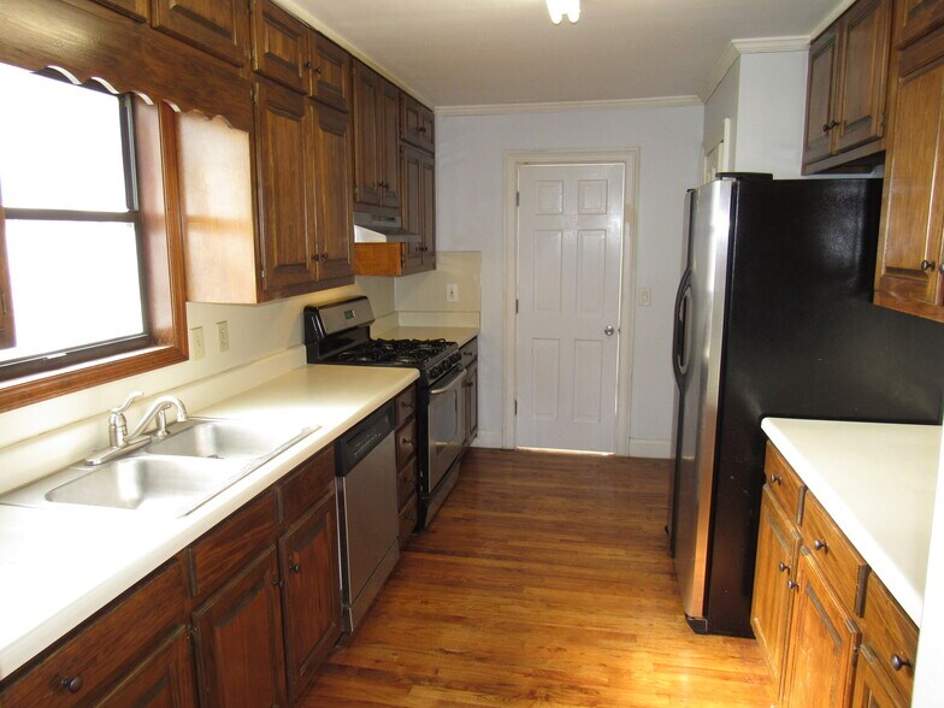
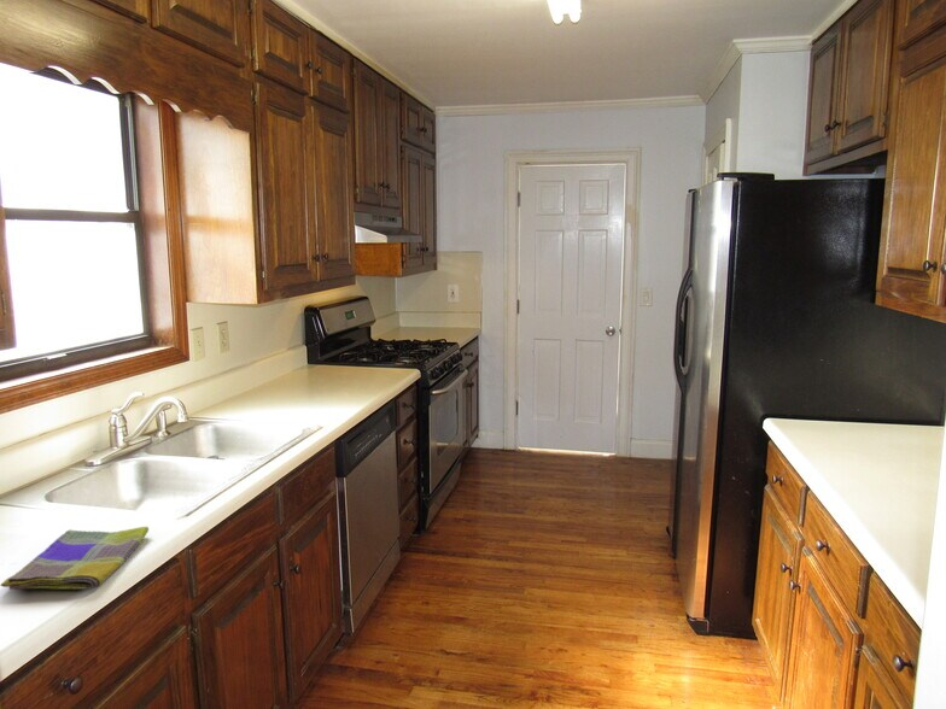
+ dish towel [0,526,150,591]
